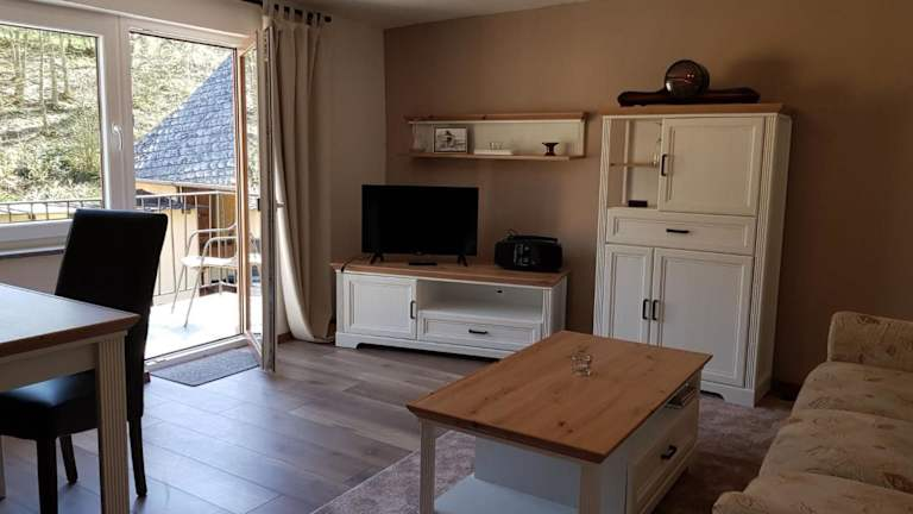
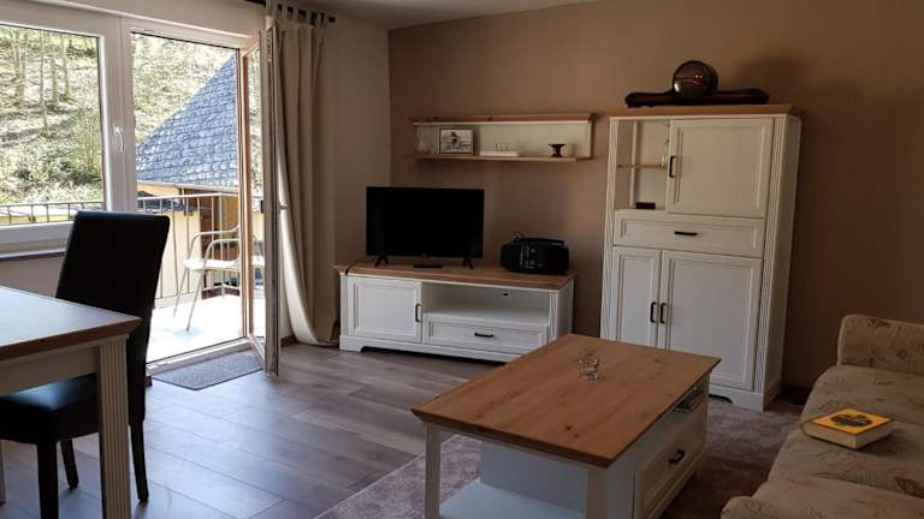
+ hardback book [800,406,895,451]
